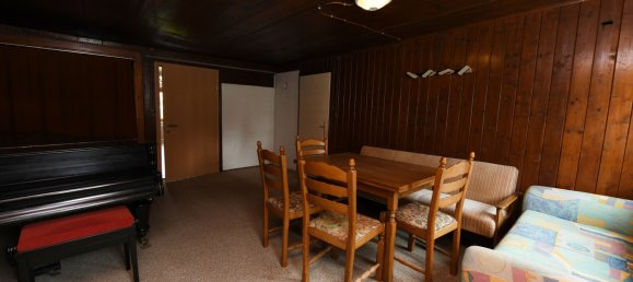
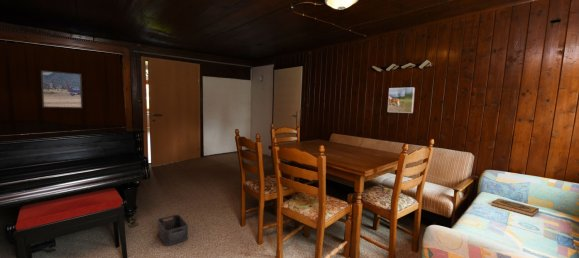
+ storage bin [157,214,189,246]
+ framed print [40,69,84,109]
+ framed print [387,86,416,114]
+ hardback book [490,198,540,218]
